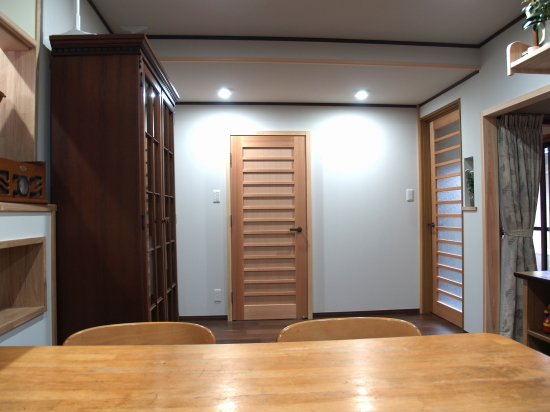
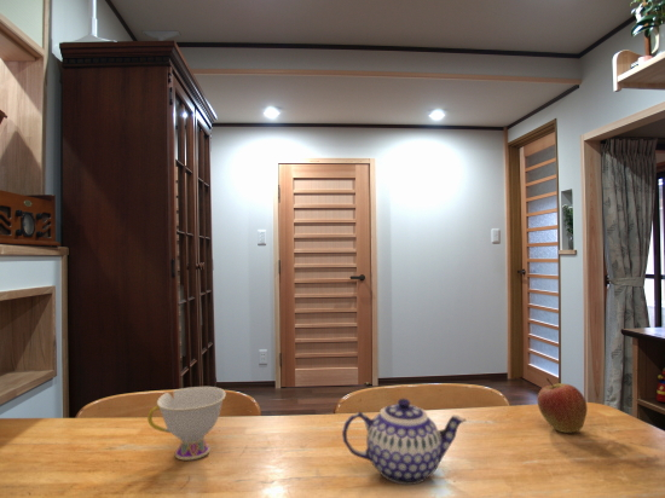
+ apple [536,377,589,434]
+ teacup [146,386,227,462]
+ teapot [341,398,468,486]
